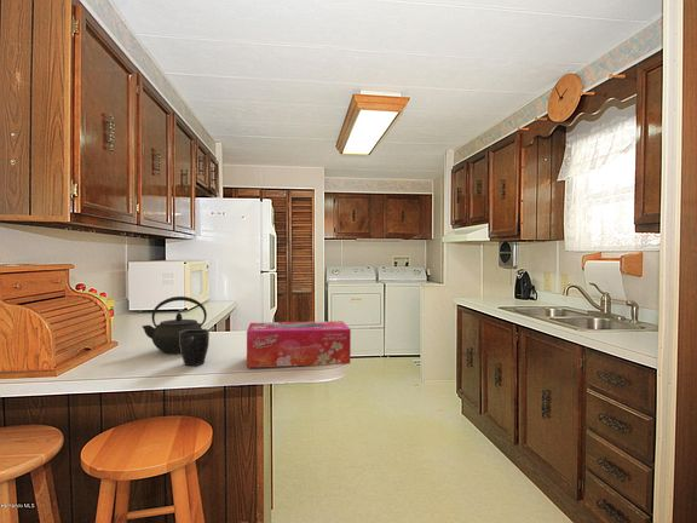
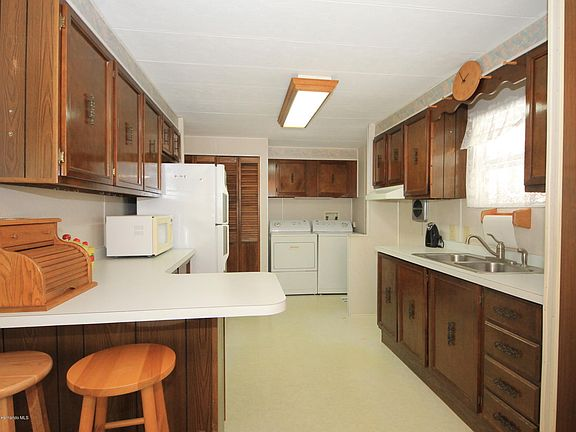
- tissue box [246,320,352,369]
- mug [179,328,211,367]
- kettle [140,295,208,355]
